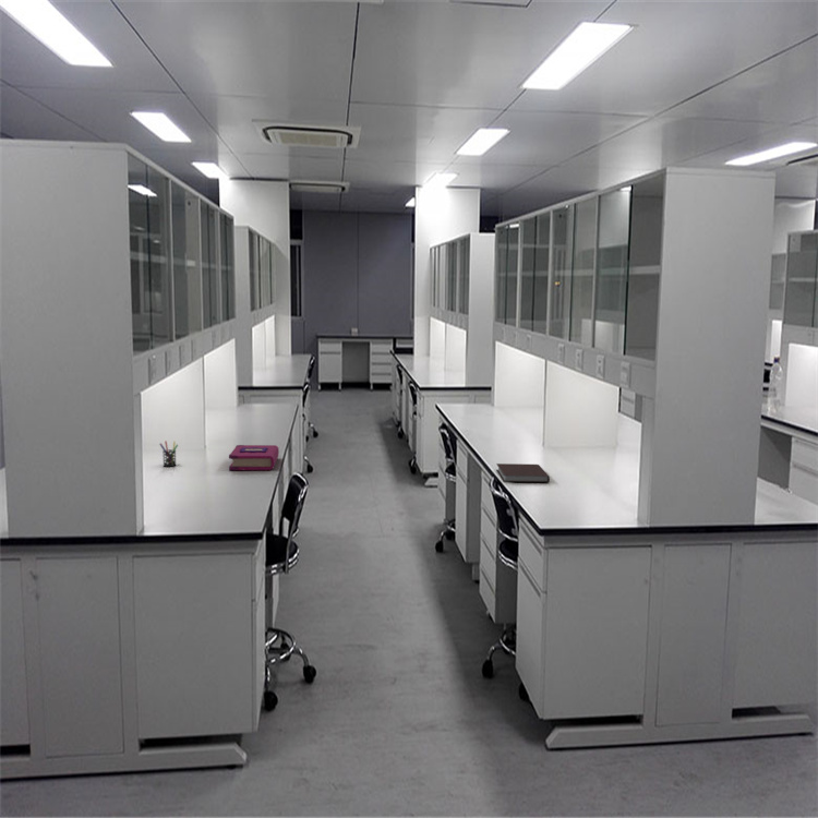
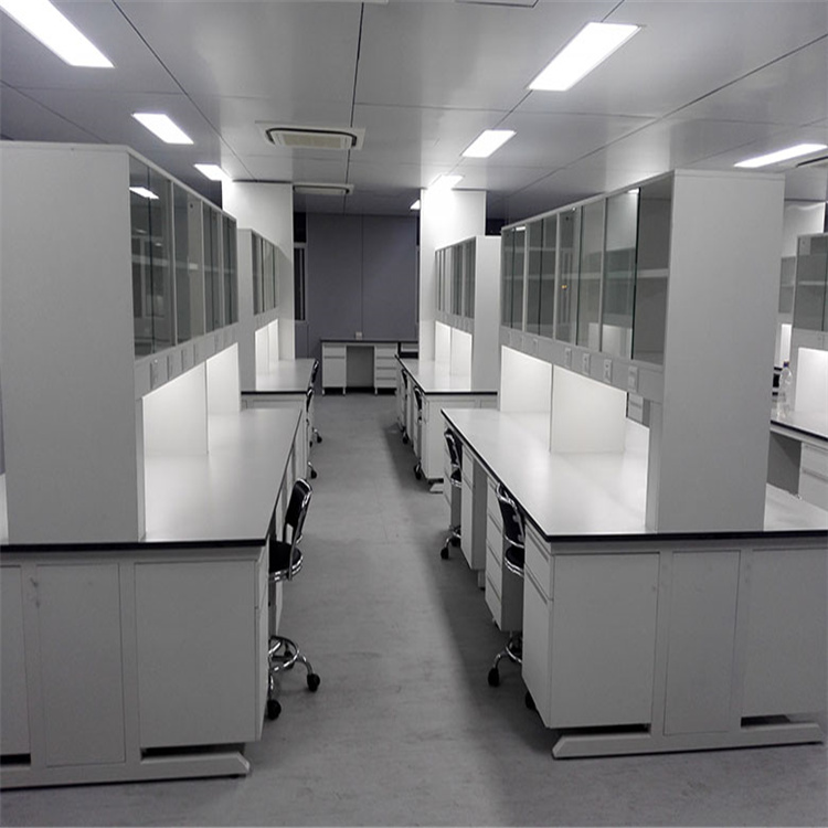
- notebook [495,462,551,483]
- pen holder [158,440,179,468]
- book [228,444,280,471]
